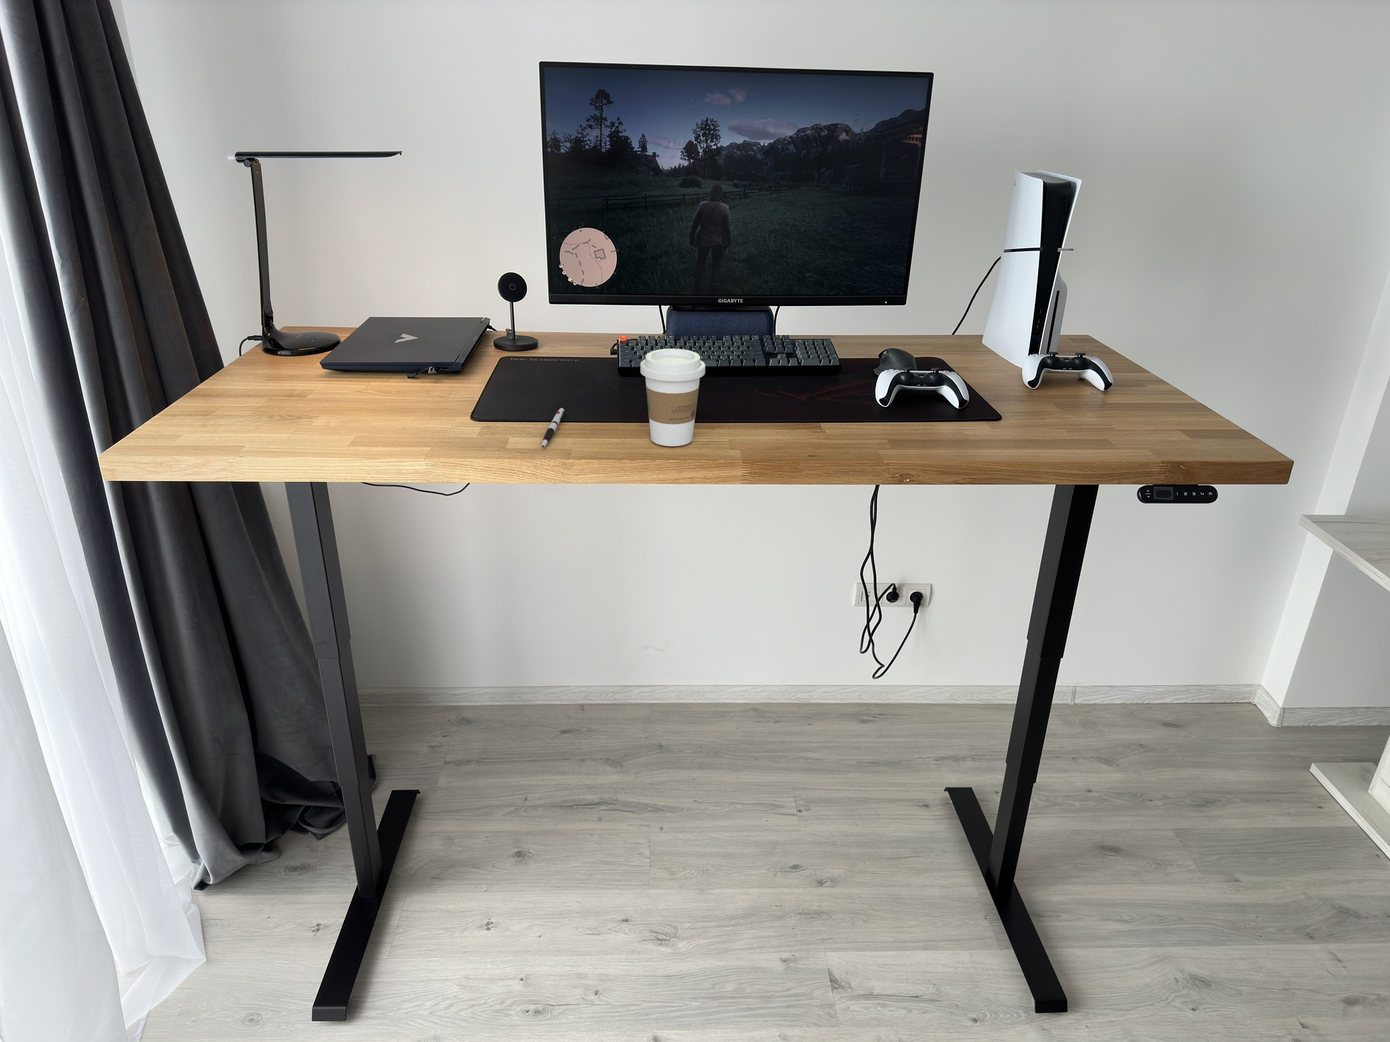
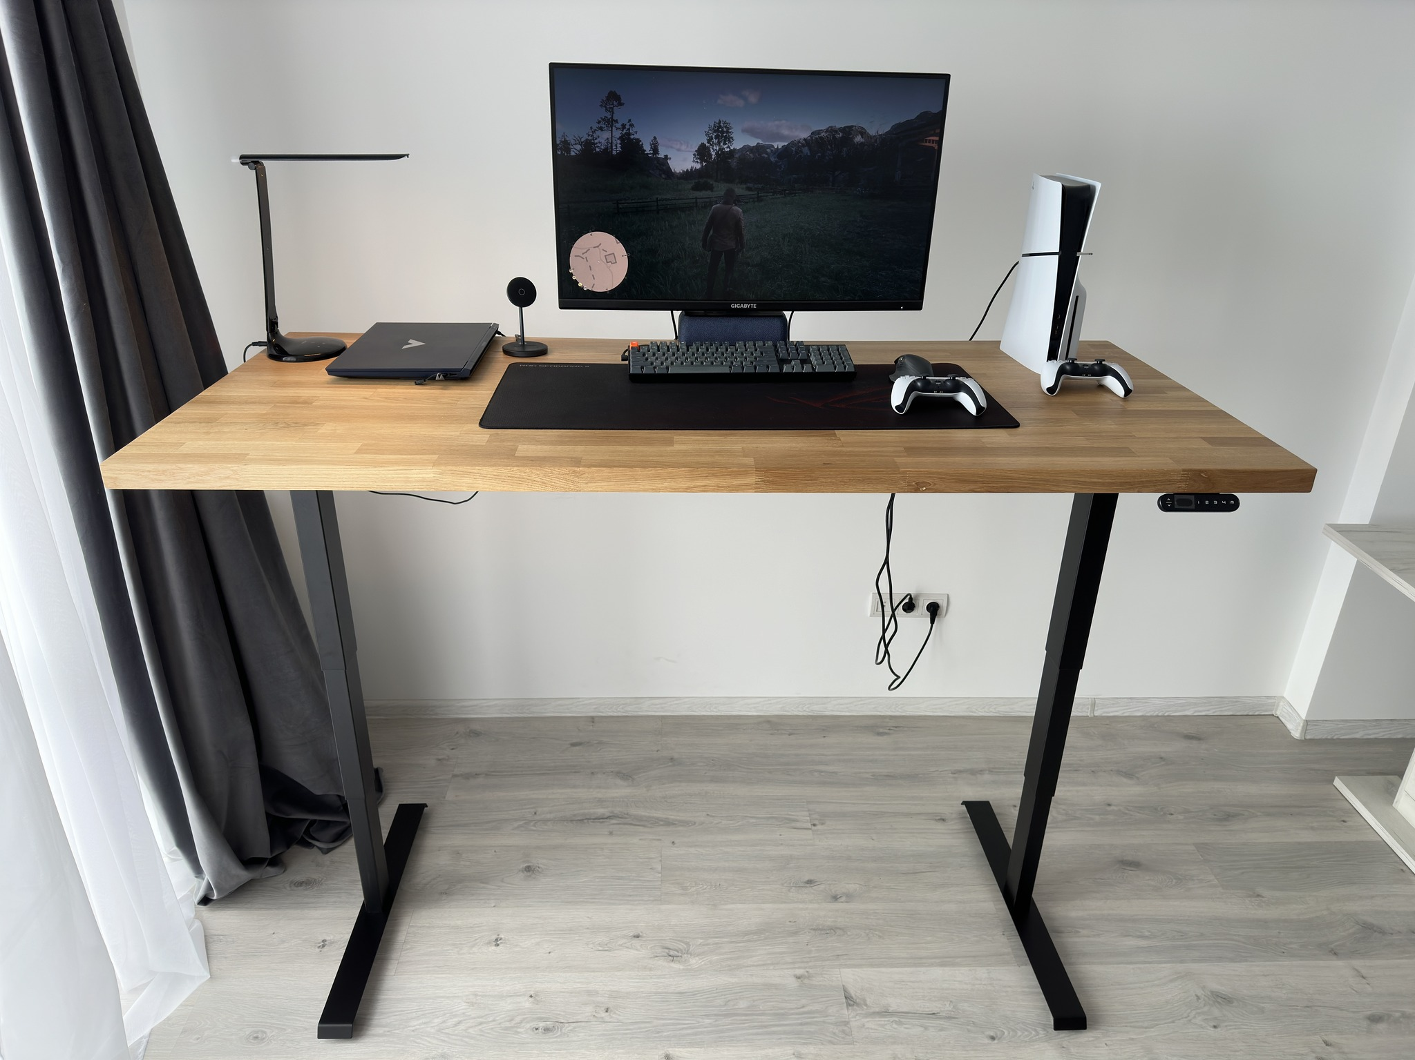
- pen [541,407,565,449]
- coffee cup [639,348,706,447]
